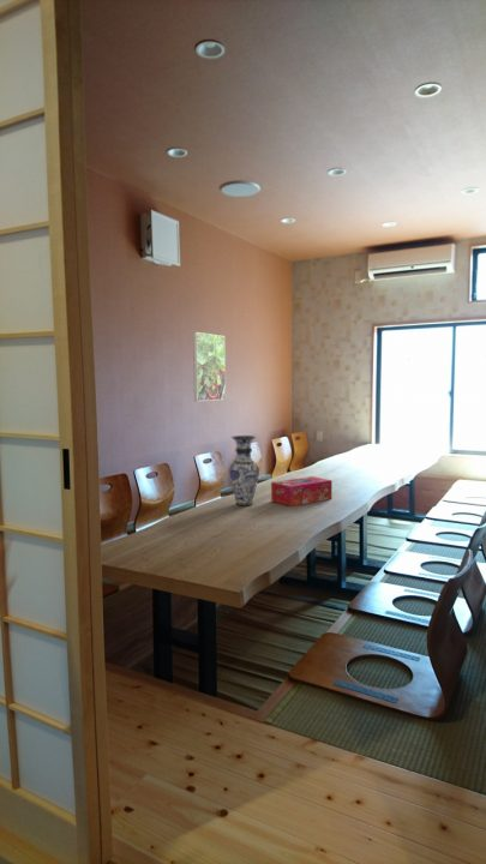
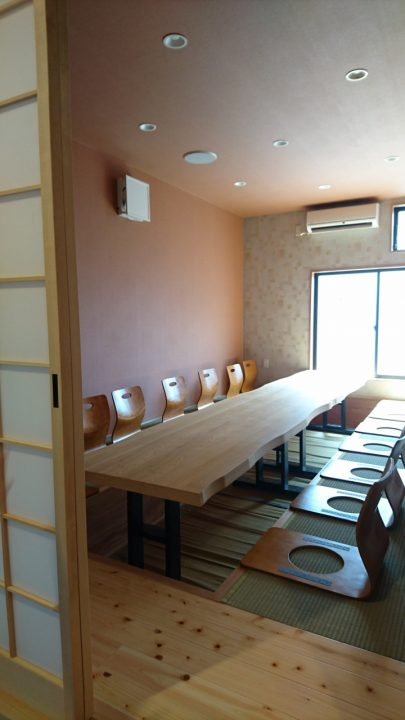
- tissue box [270,475,332,508]
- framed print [192,331,227,402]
- vase [227,434,260,508]
